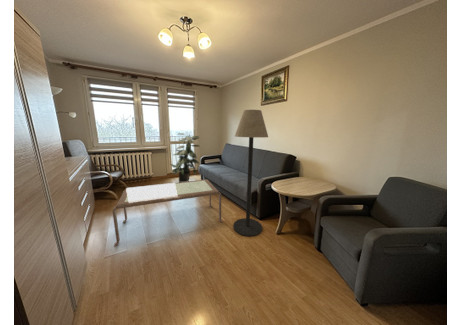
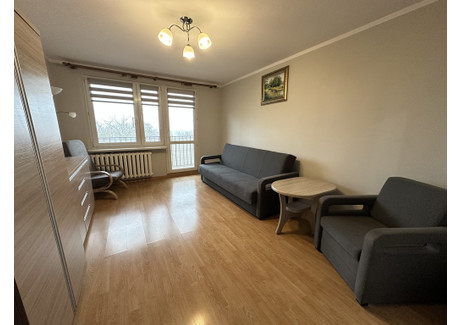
- floor lamp [232,109,269,238]
- indoor plant [170,132,201,182]
- coffee table [111,179,224,247]
